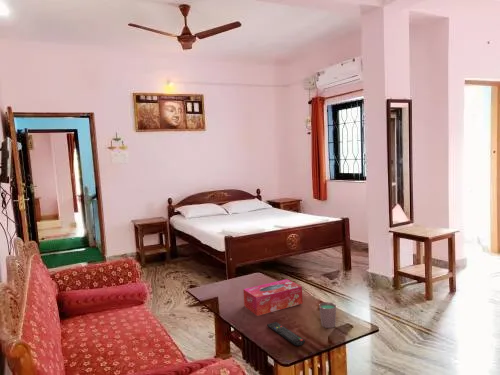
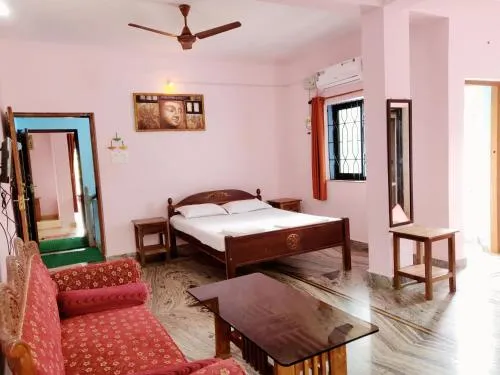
- cup [318,301,337,329]
- tissue box [242,278,304,317]
- remote control [266,321,306,347]
